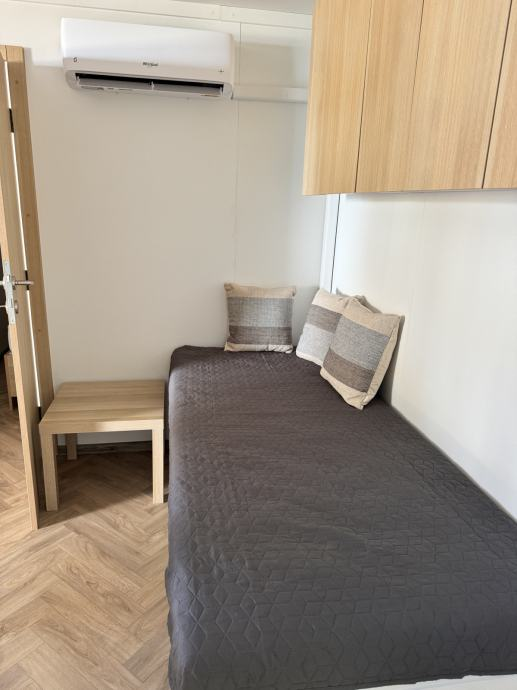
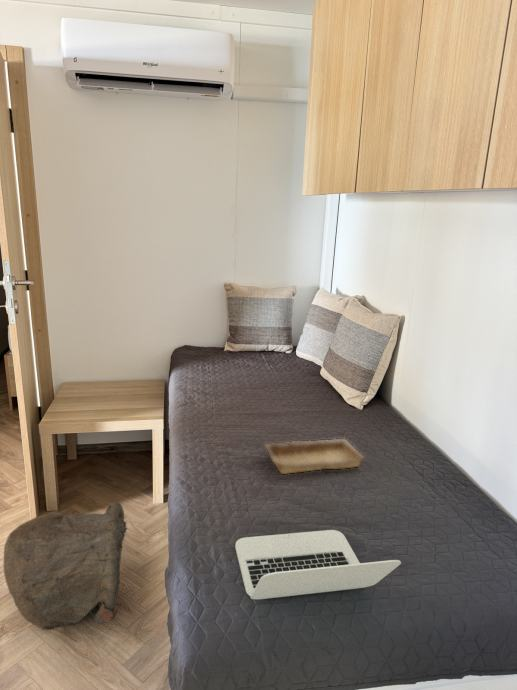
+ laptop [234,529,402,600]
+ bag [2,500,128,631]
+ tray [264,438,366,475]
